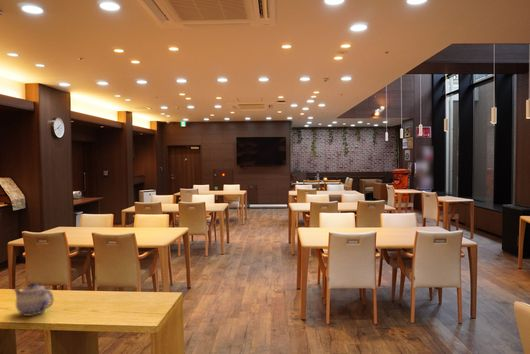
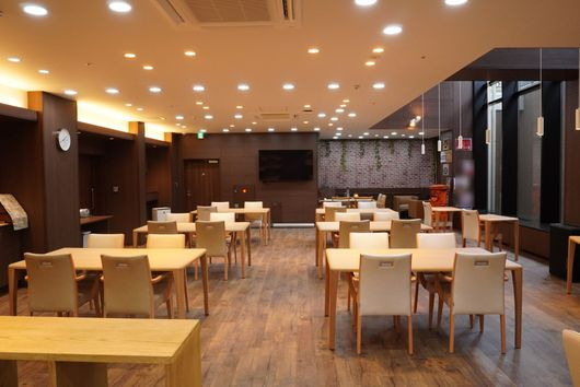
- teapot [12,282,55,317]
